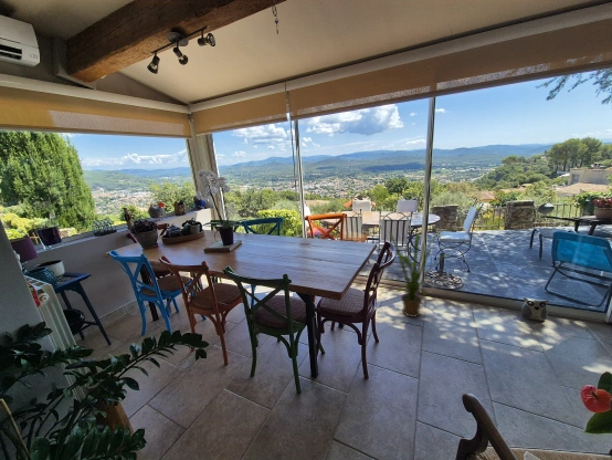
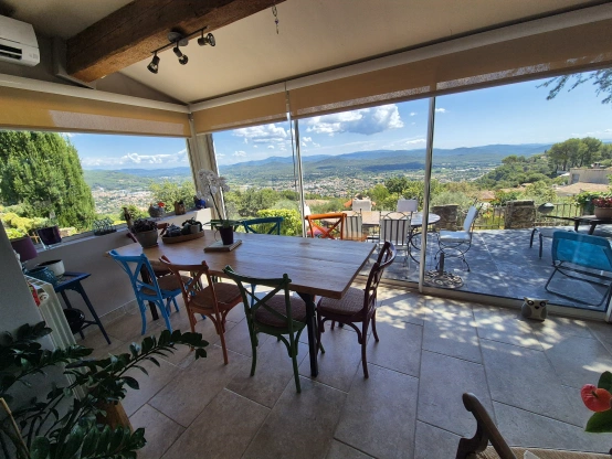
- house plant [387,227,453,318]
